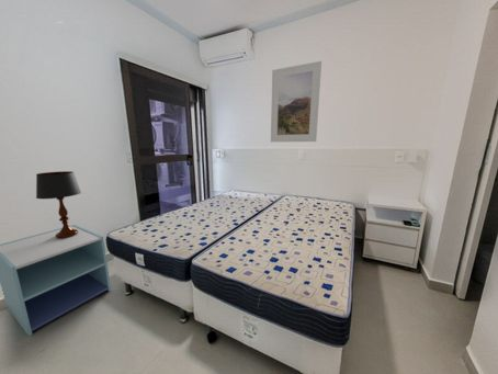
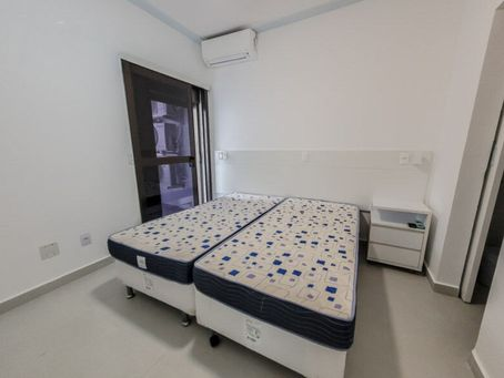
- nightstand [0,224,112,338]
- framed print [270,60,322,143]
- table lamp [35,170,82,238]
